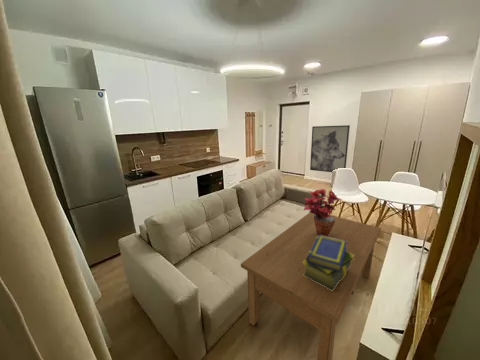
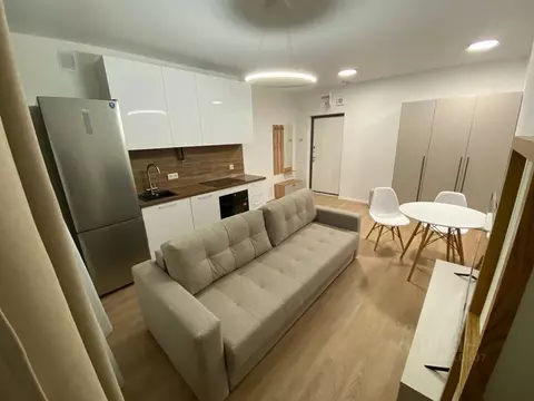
- stack of books [303,235,354,291]
- potted plant [302,188,343,237]
- wall art [309,124,351,173]
- coffee table [240,212,382,360]
